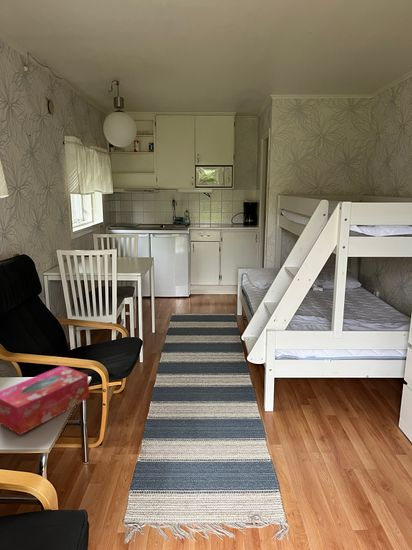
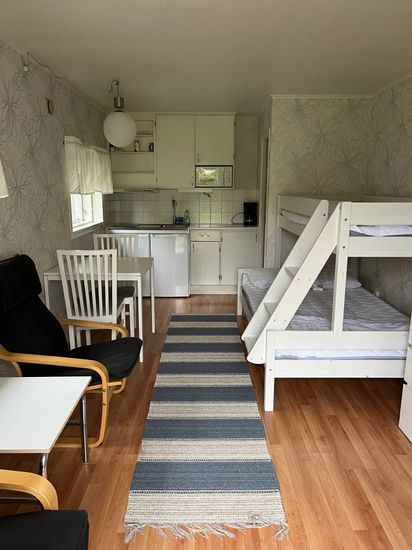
- tissue box [0,364,90,436]
